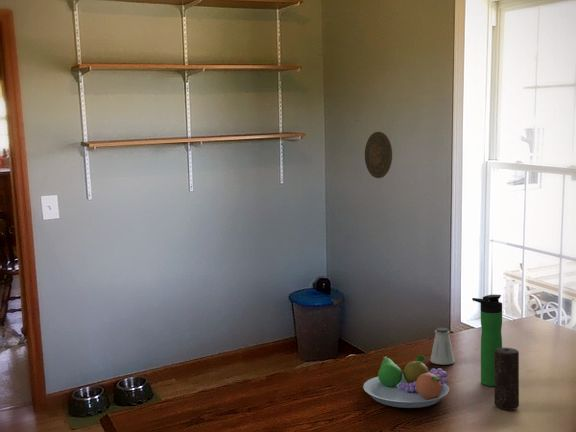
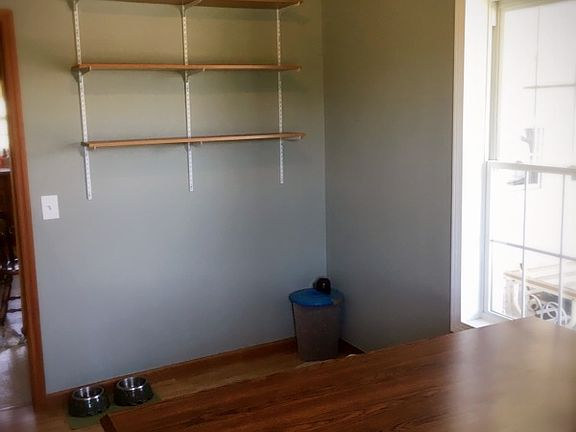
- bottle [471,294,503,387]
- candle [493,347,520,411]
- saltshaker [429,327,456,366]
- fruit bowl [362,355,450,409]
- decorative plate [364,131,393,179]
